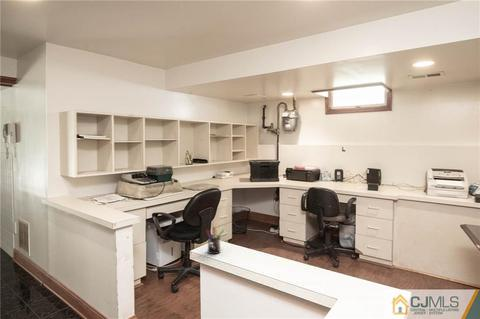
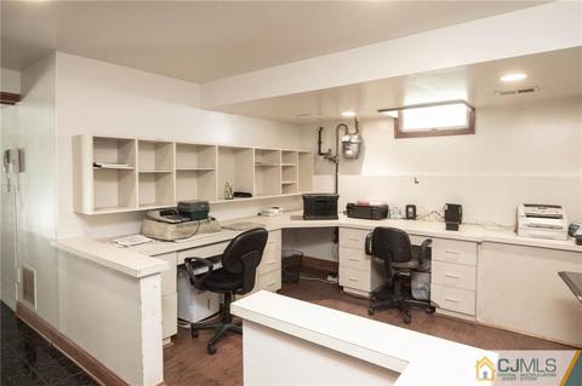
- pen holder [205,225,225,255]
